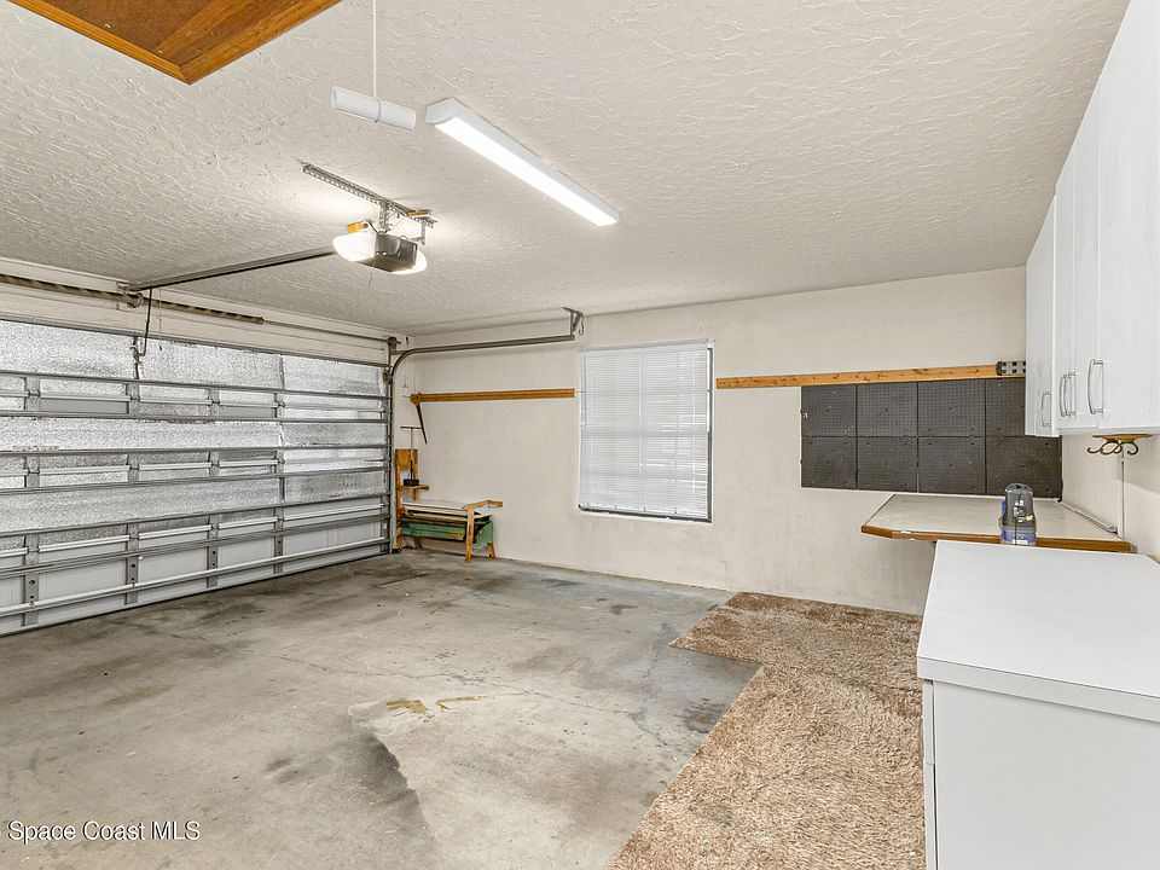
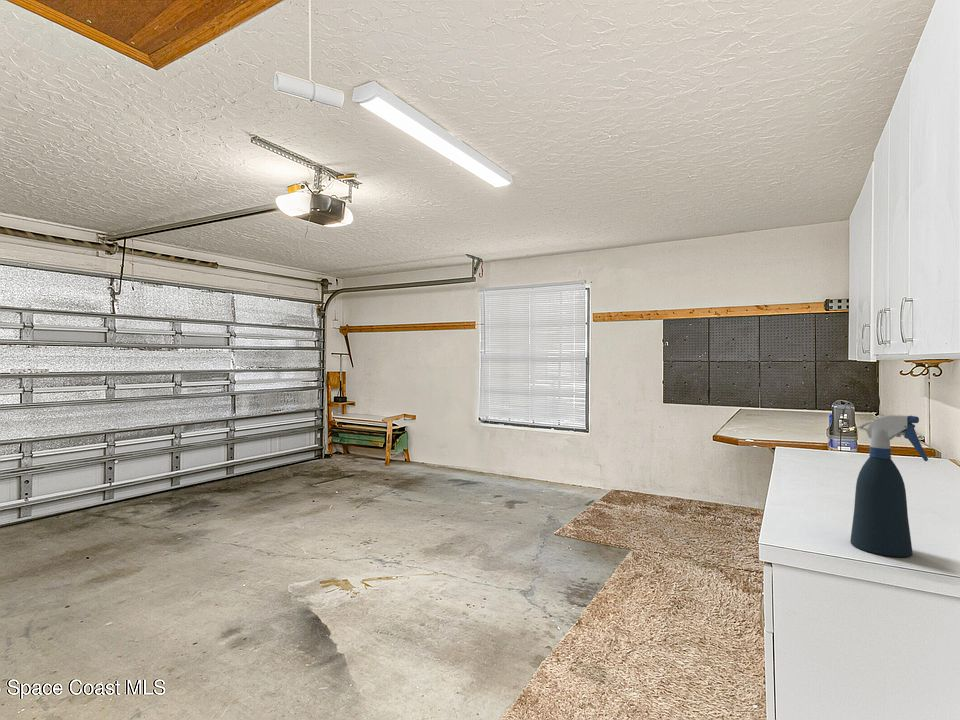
+ spray bottle [849,414,929,558]
